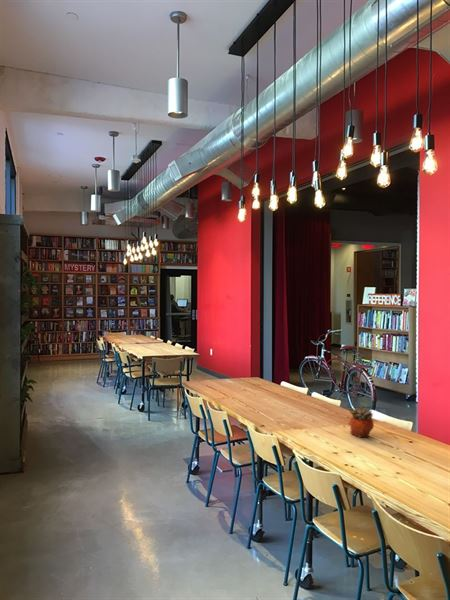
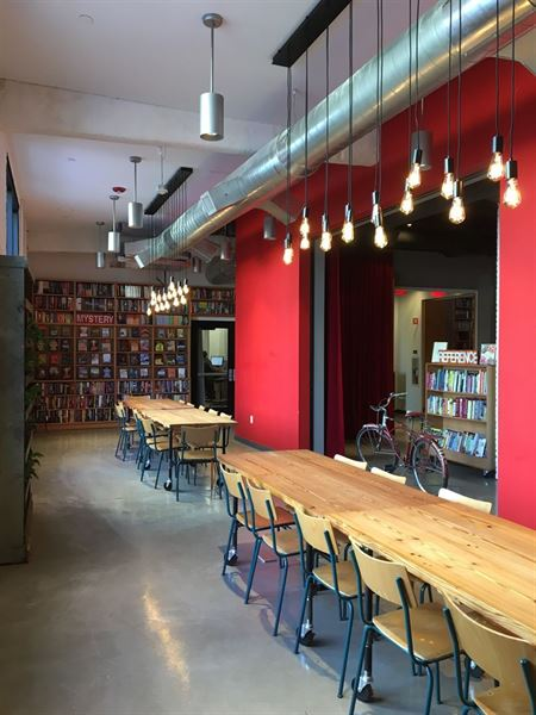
- succulent planter [347,406,375,438]
